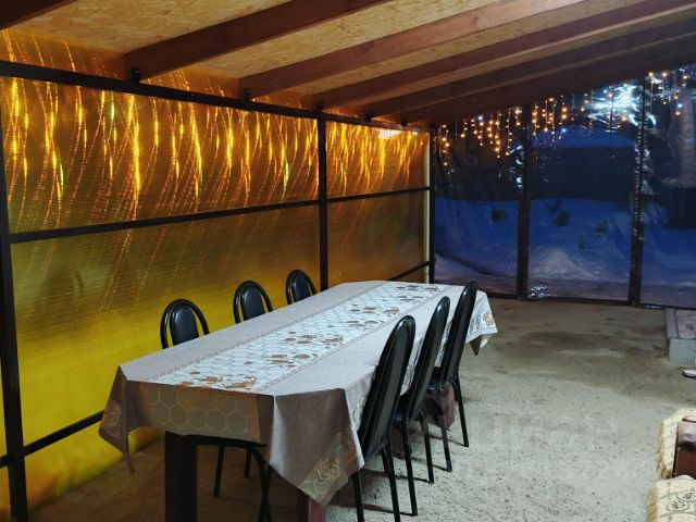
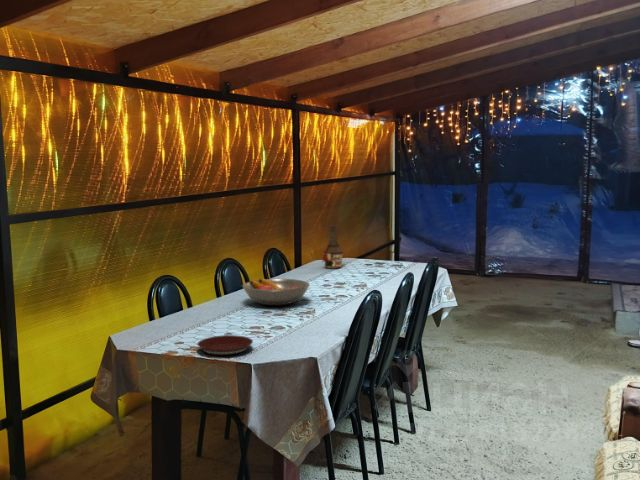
+ plate [196,334,254,356]
+ bottle [321,226,345,270]
+ fruit bowl [242,278,311,306]
